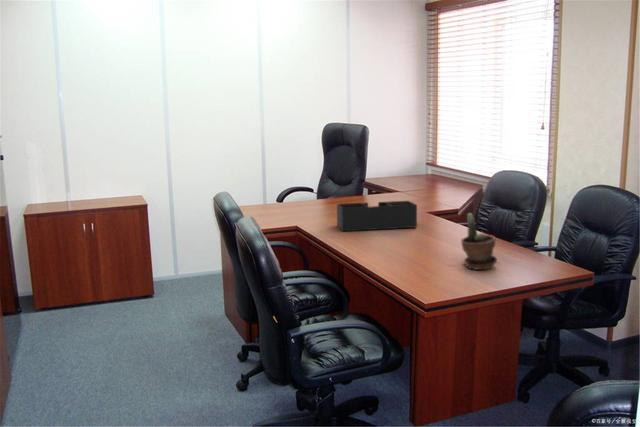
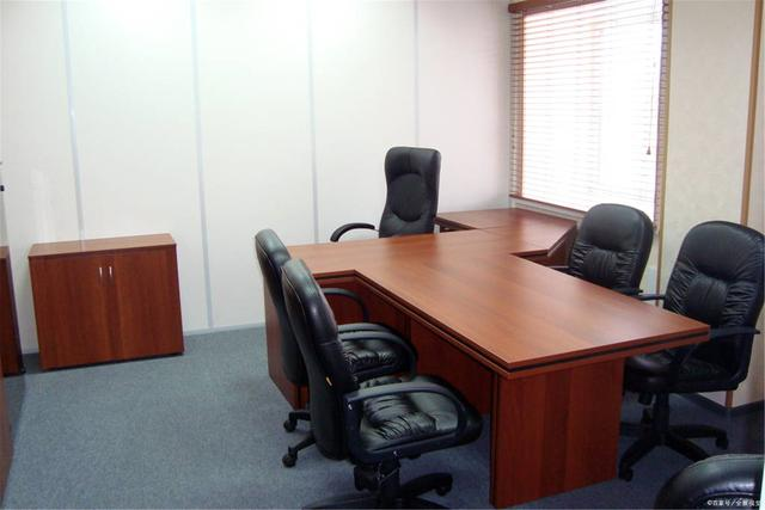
- potted plant [460,212,498,271]
- desk organizer [336,200,418,232]
